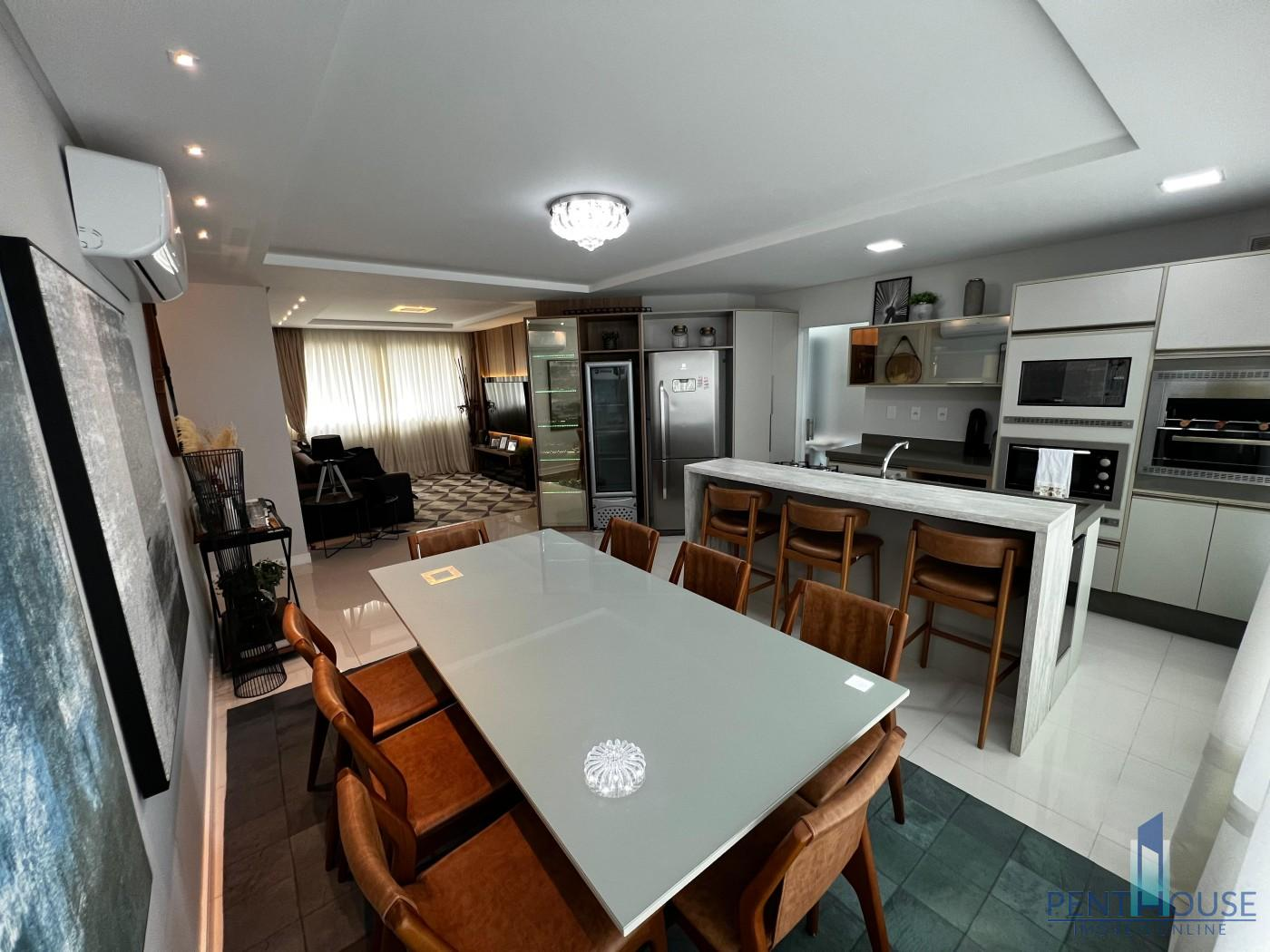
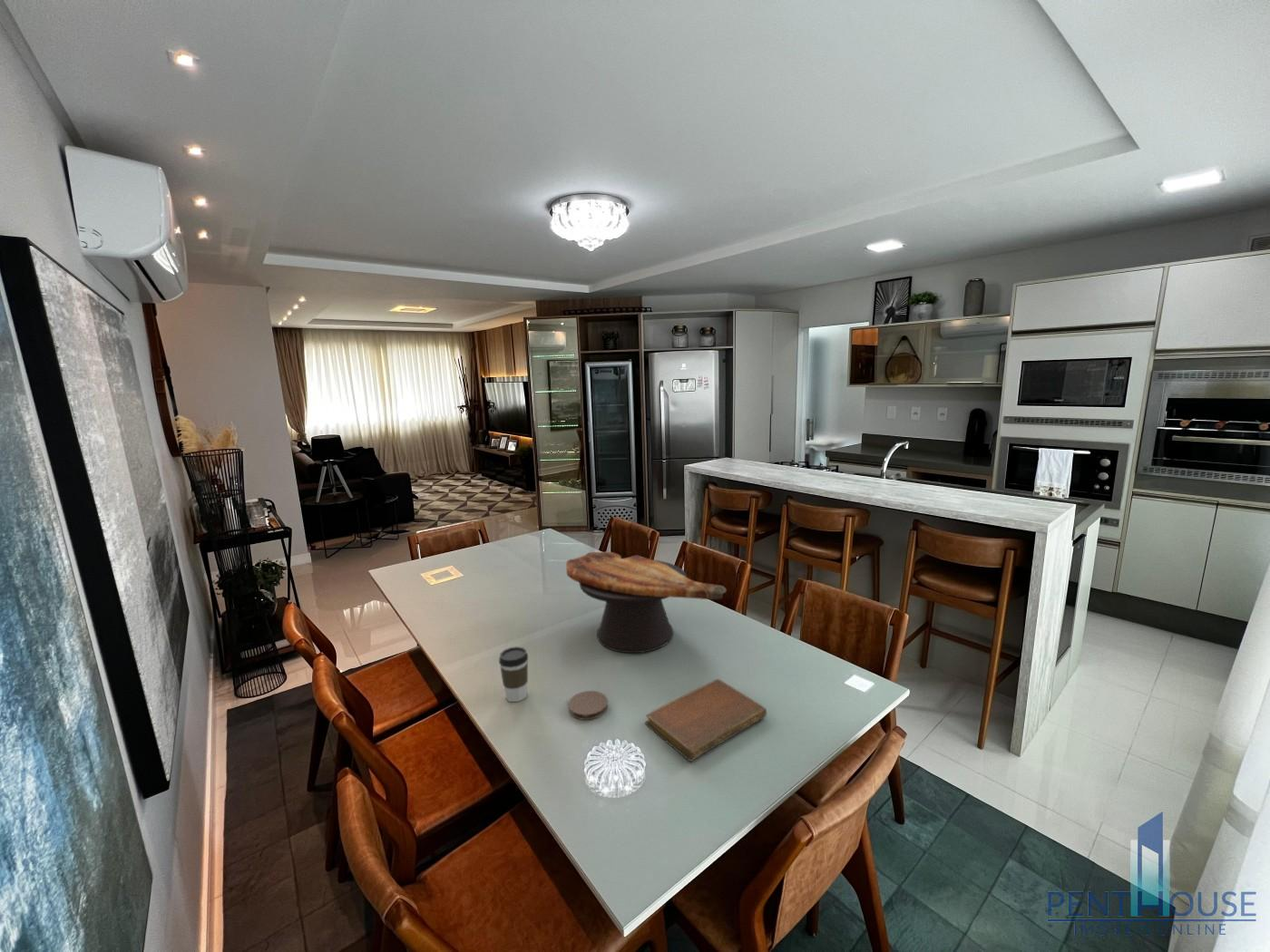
+ coaster [567,690,609,721]
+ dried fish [565,550,728,654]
+ coffee cup [498,646,529,703]
+ notebook [645,678,767,763]
